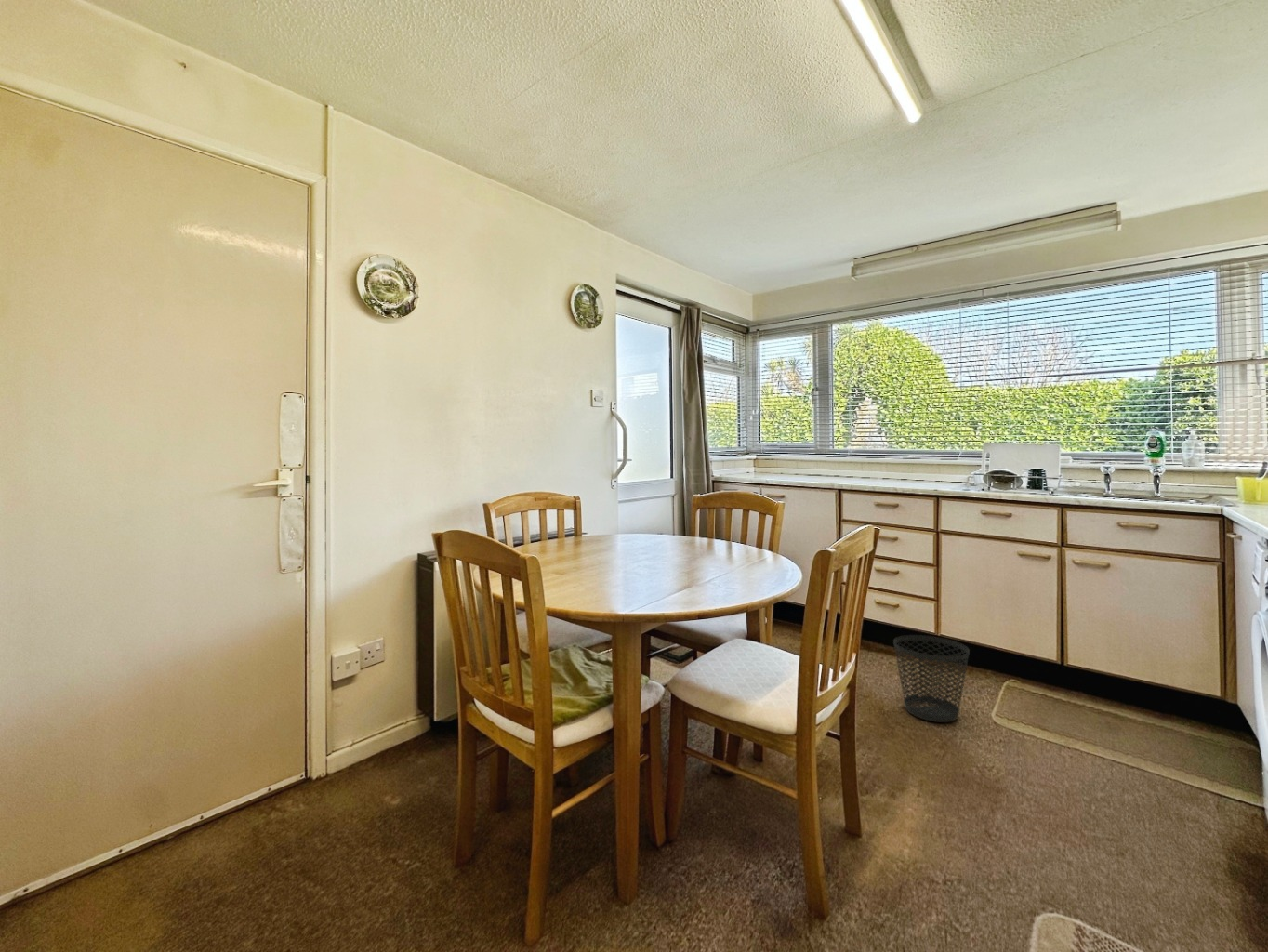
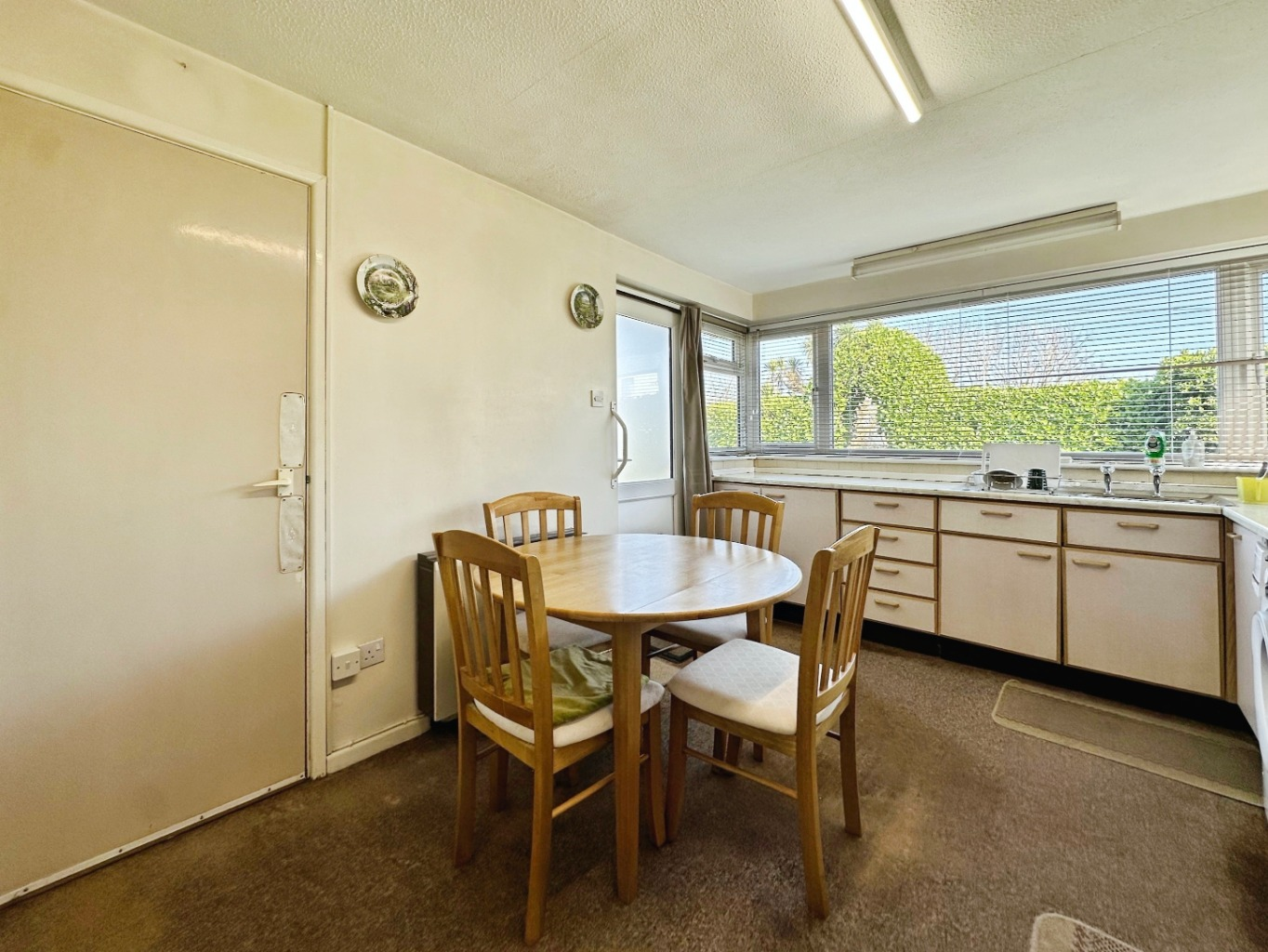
- wastebasket [892,634,971,723]
